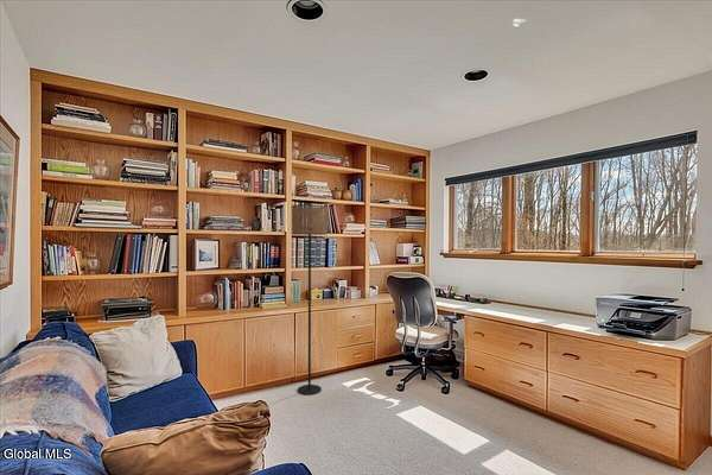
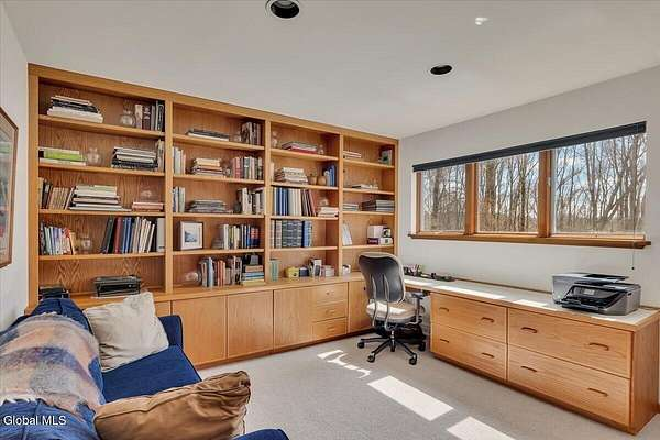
- floor lamp [291,203,329,395]
